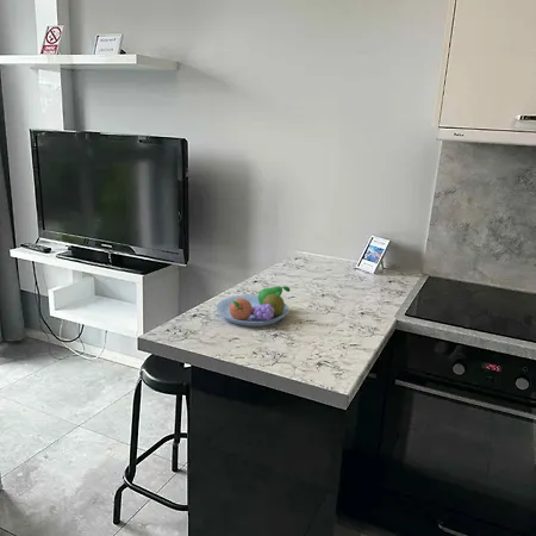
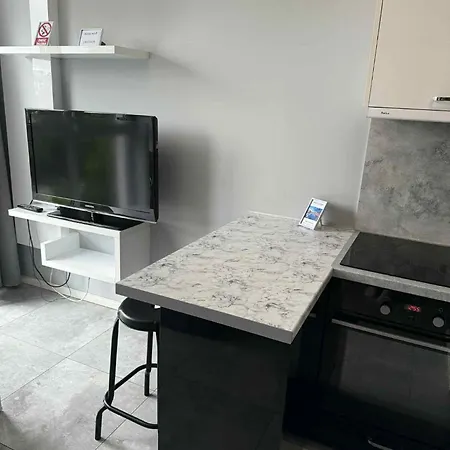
- fruit bowl [216,285,292,328]
